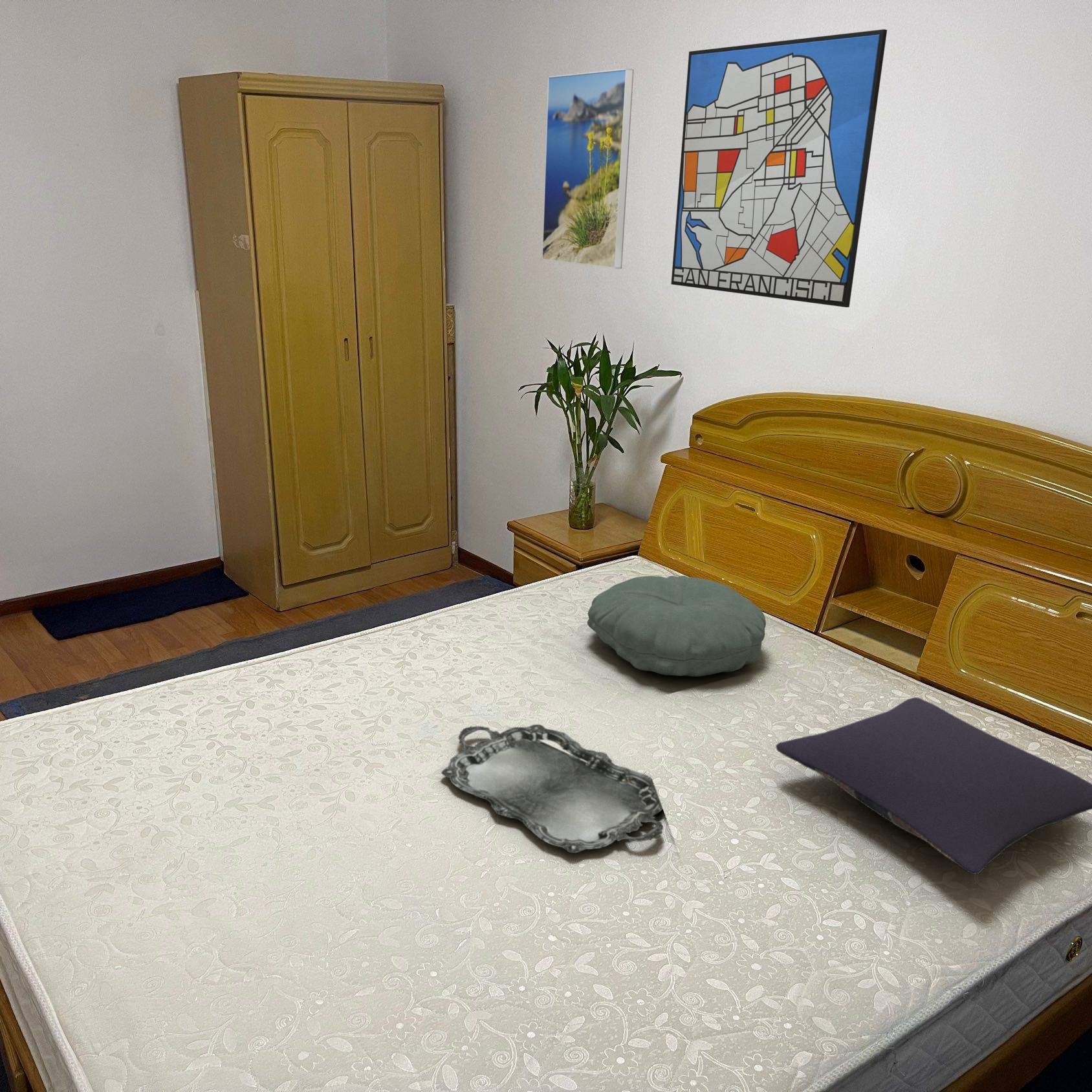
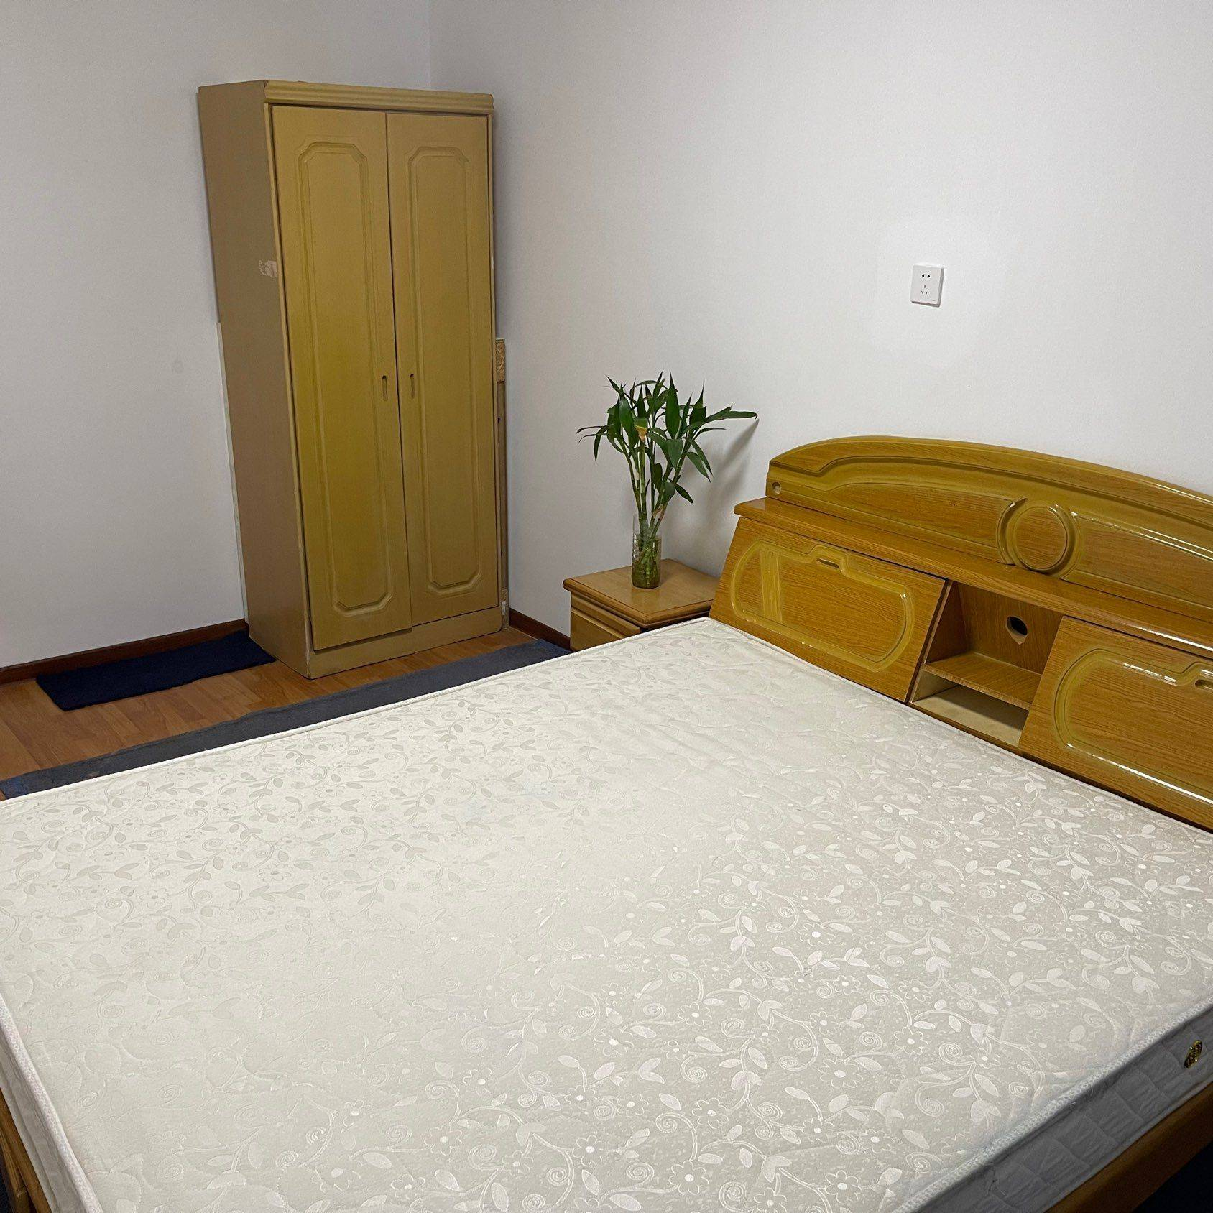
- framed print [541,68,635,269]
- serving tray [441,724,664,854]
- pillow [775,697,1092,875]
- wall art [670,28,888,308]
- pillow [587,575,767,677]
